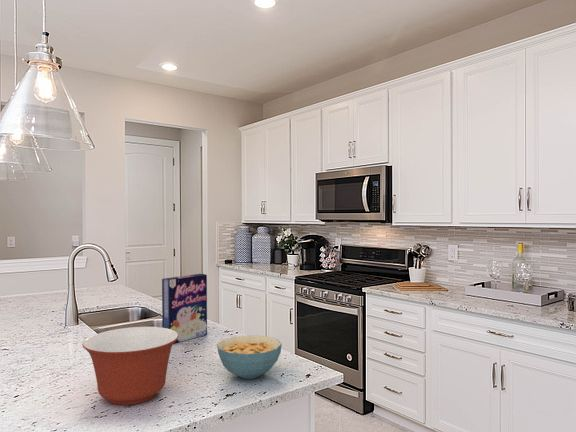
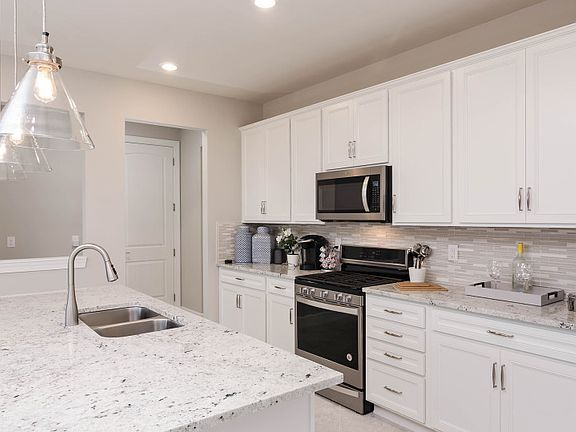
- mixing bowl [81,326,179,406]
- cereal bowl [216,334,283,380]
- cereal box [161,273,208,344]
